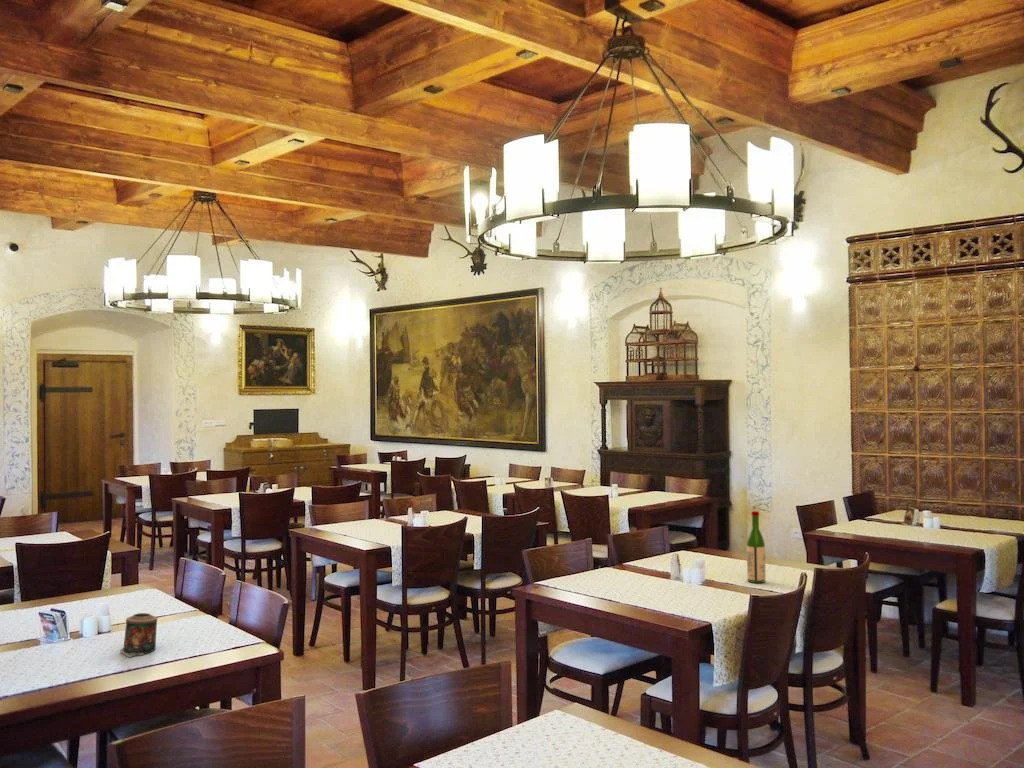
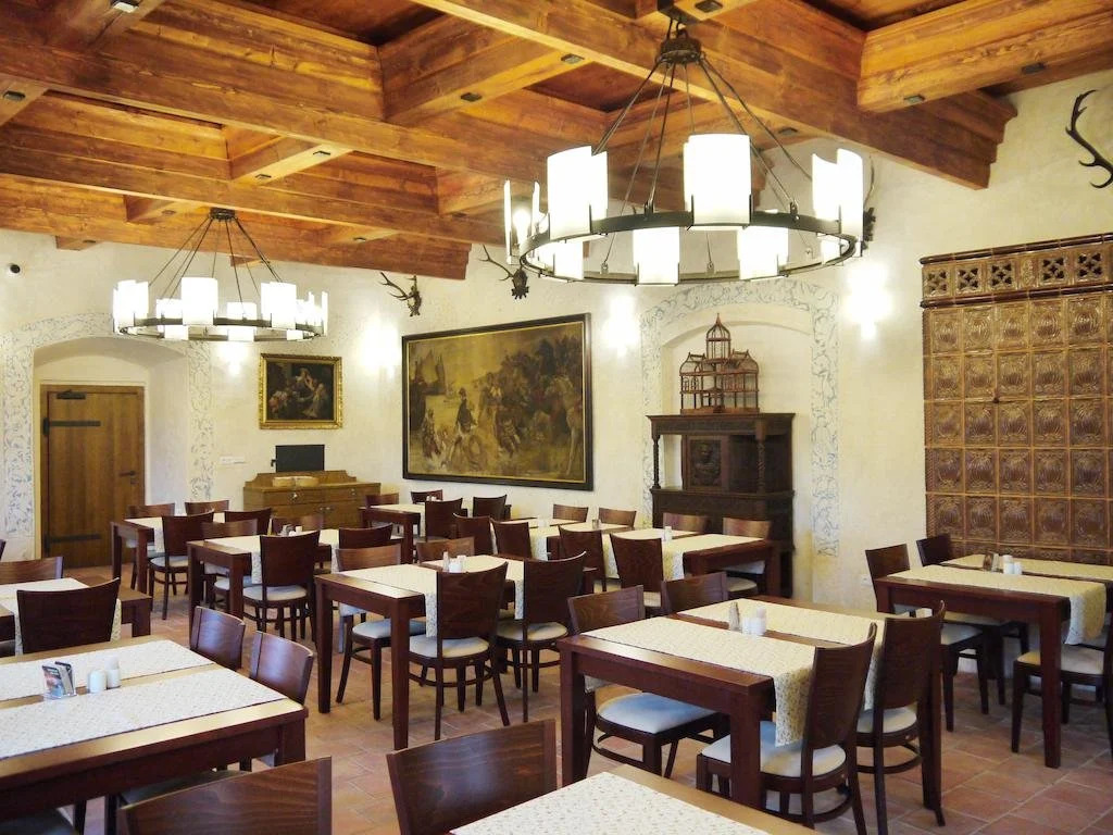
- wine bottle [746,510,767,584]
- candle [119,612,158,658]
